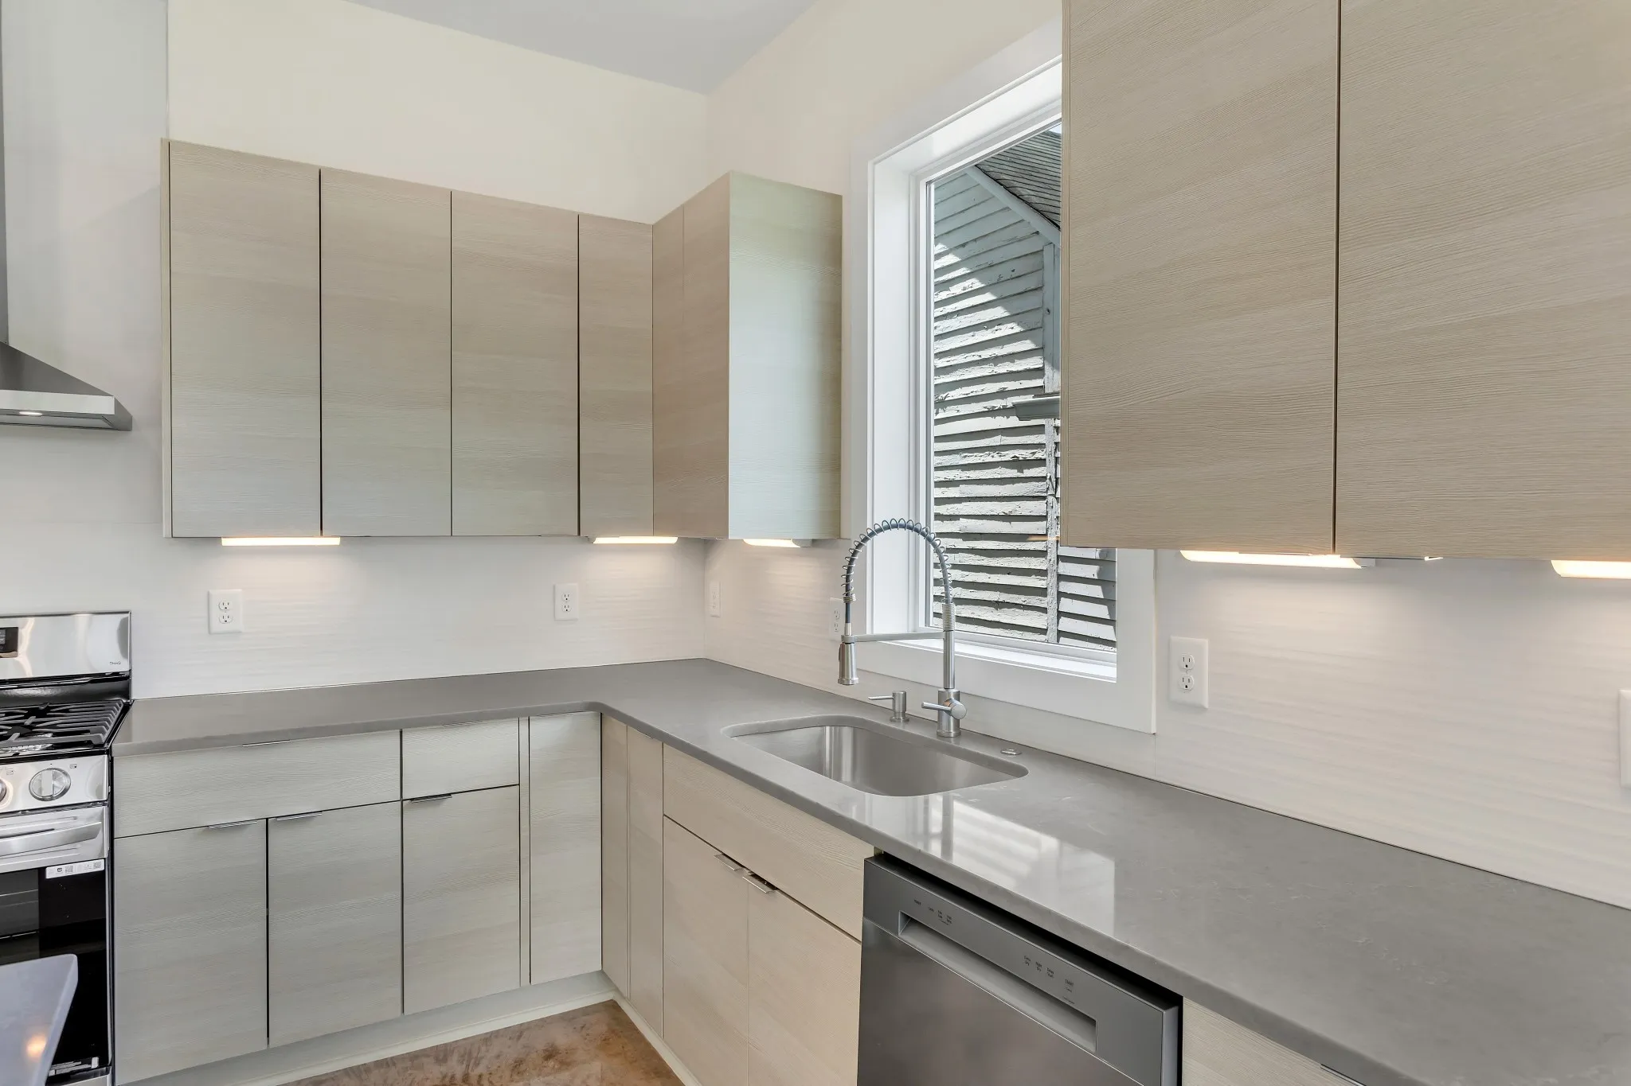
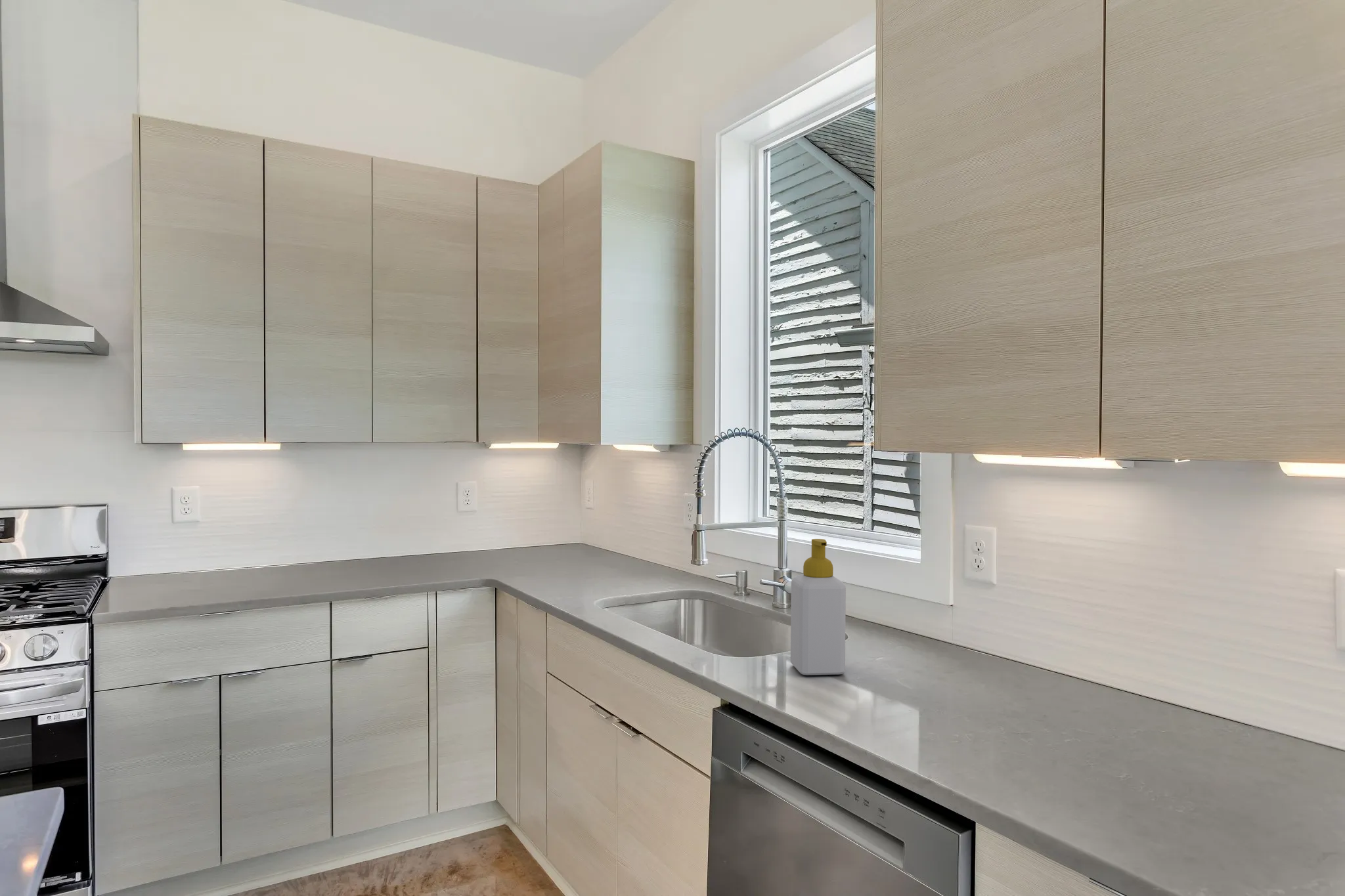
+ soap bottle [790,538,847,676]
